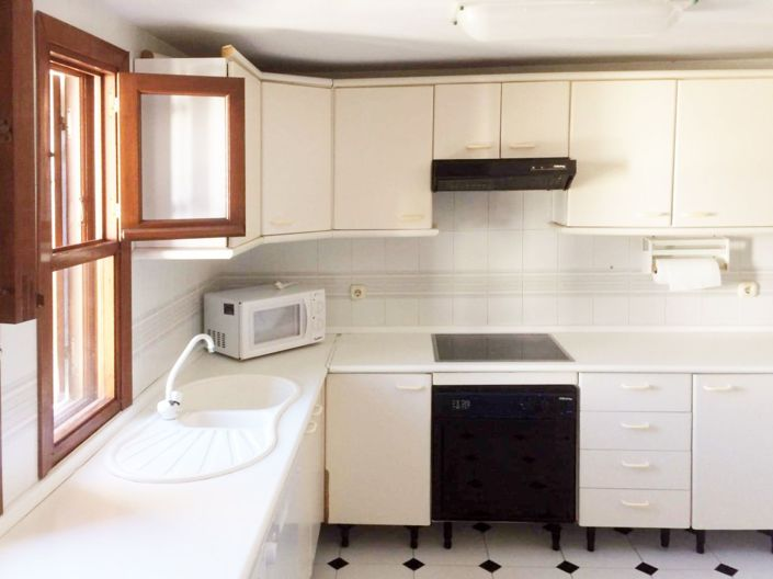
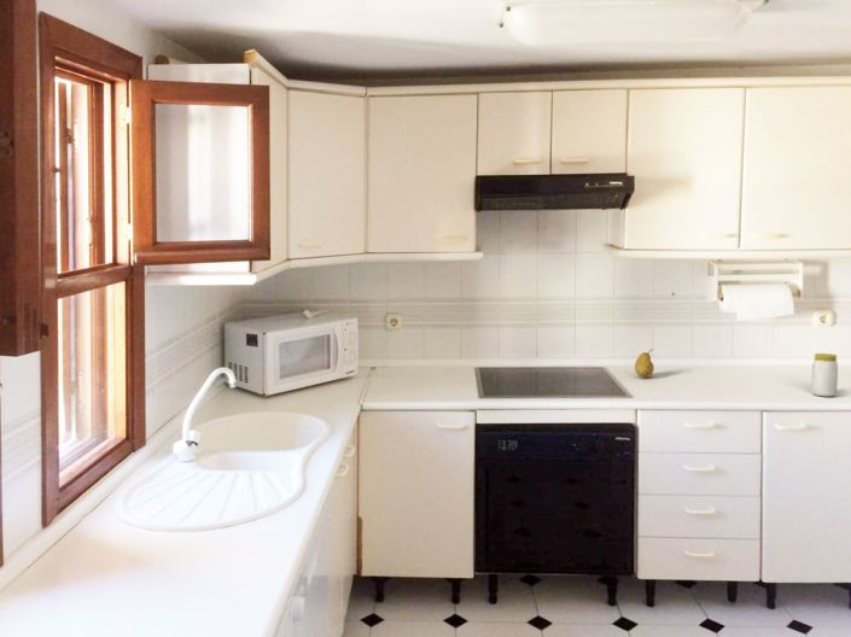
+ jar [810,352,839,397]
+ fruit [634,347,655,379]
